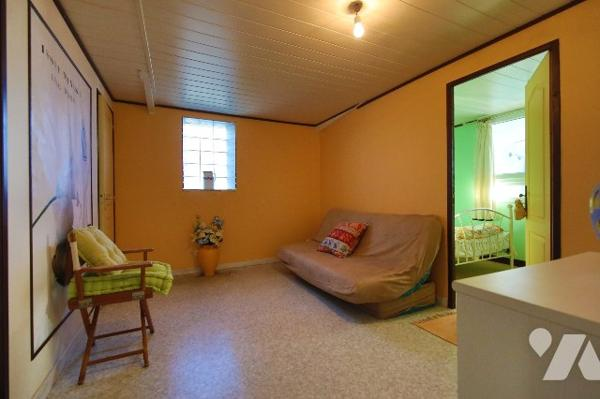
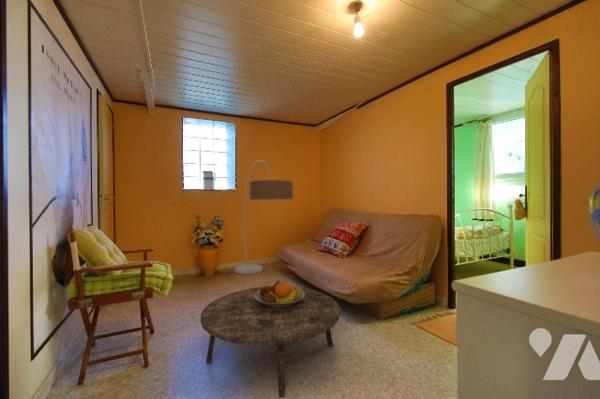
+ floor lamp [234,159,294,276]
+ fruit bowl [254,279,305,308]
+ coffee table [200,286,341,399]
